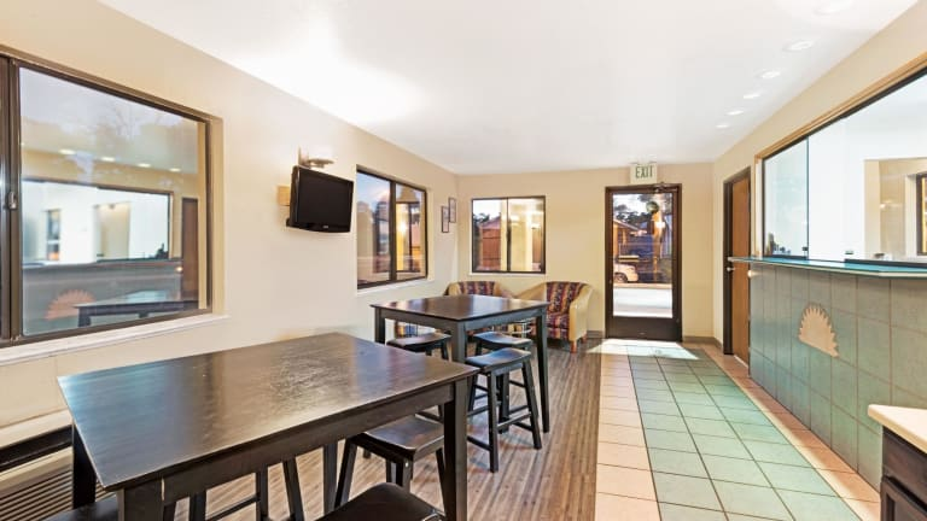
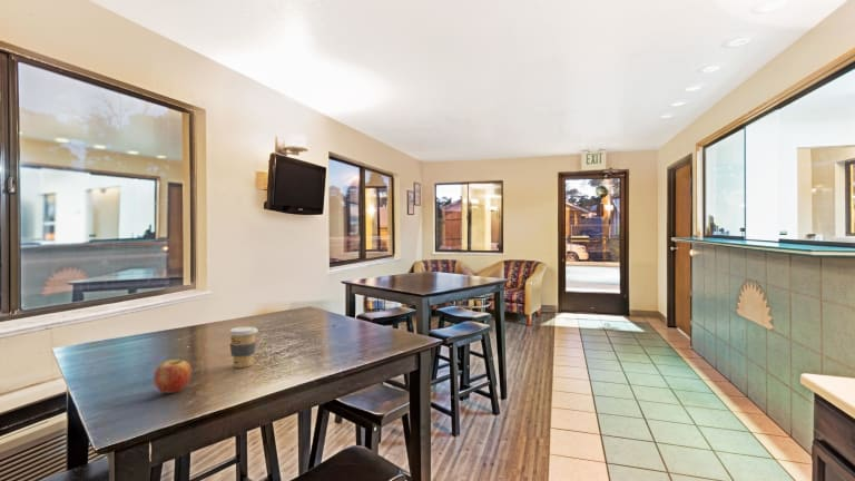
+ fruit [153,357,193,394]
+ coffee cup [227,325,259,369]
